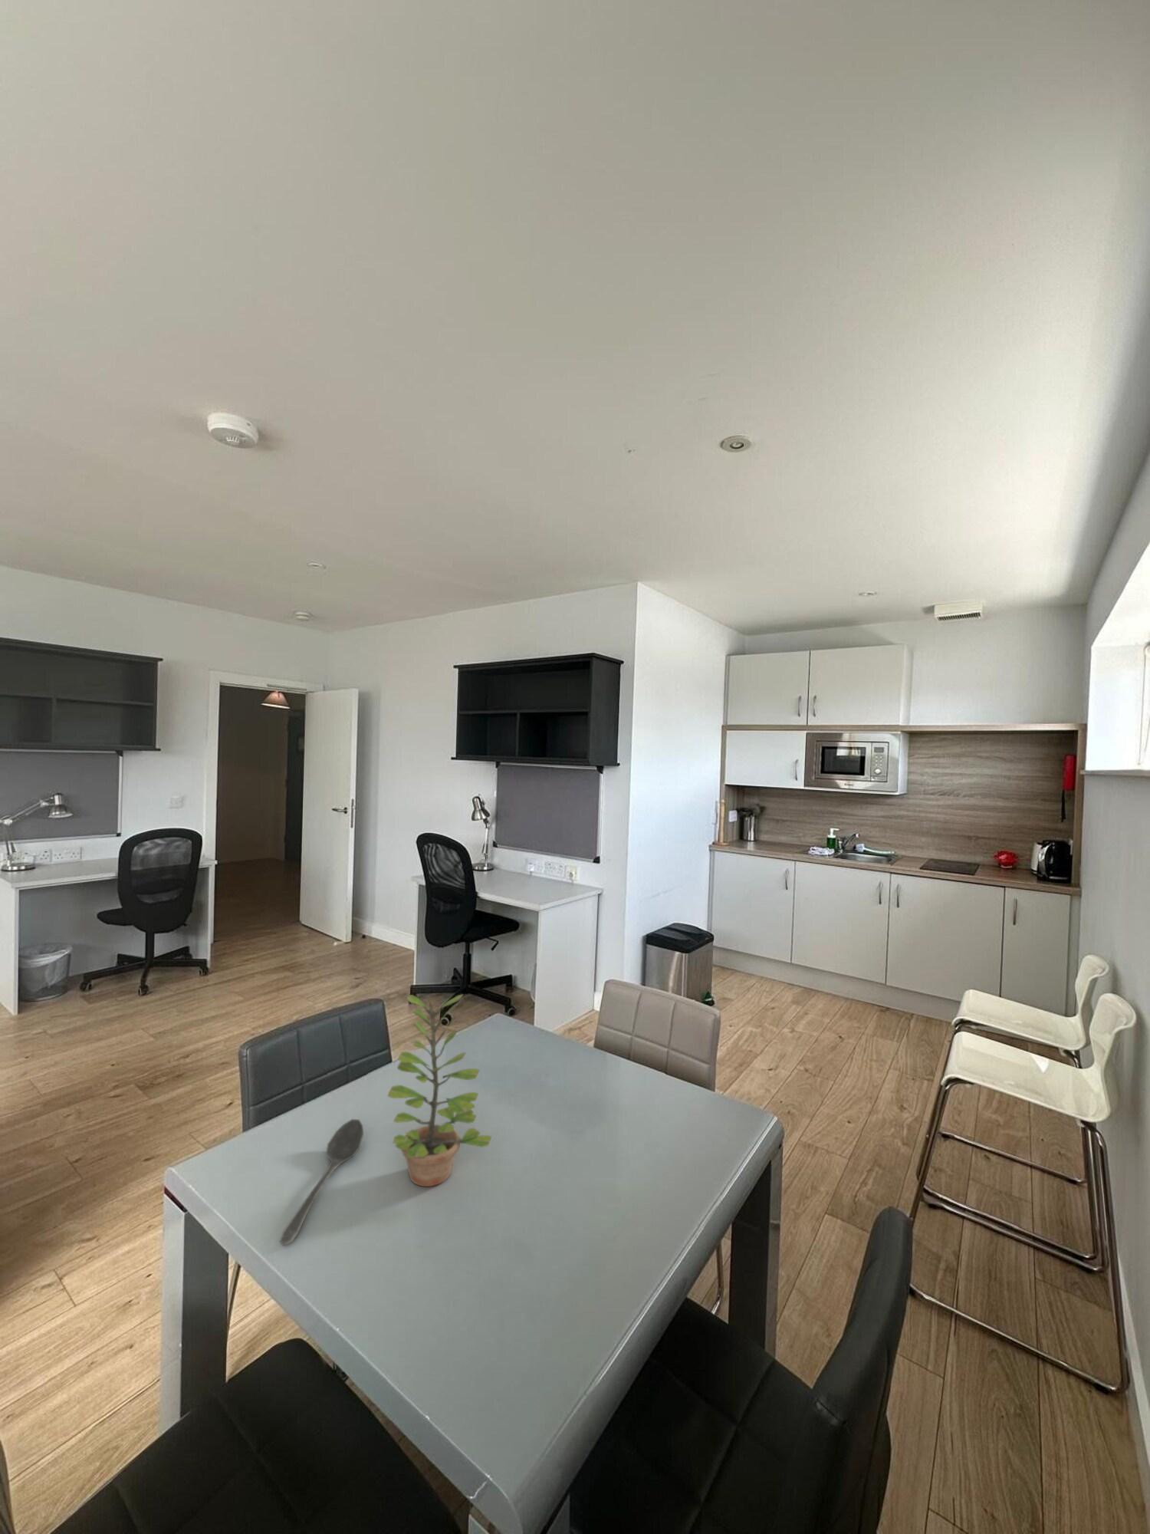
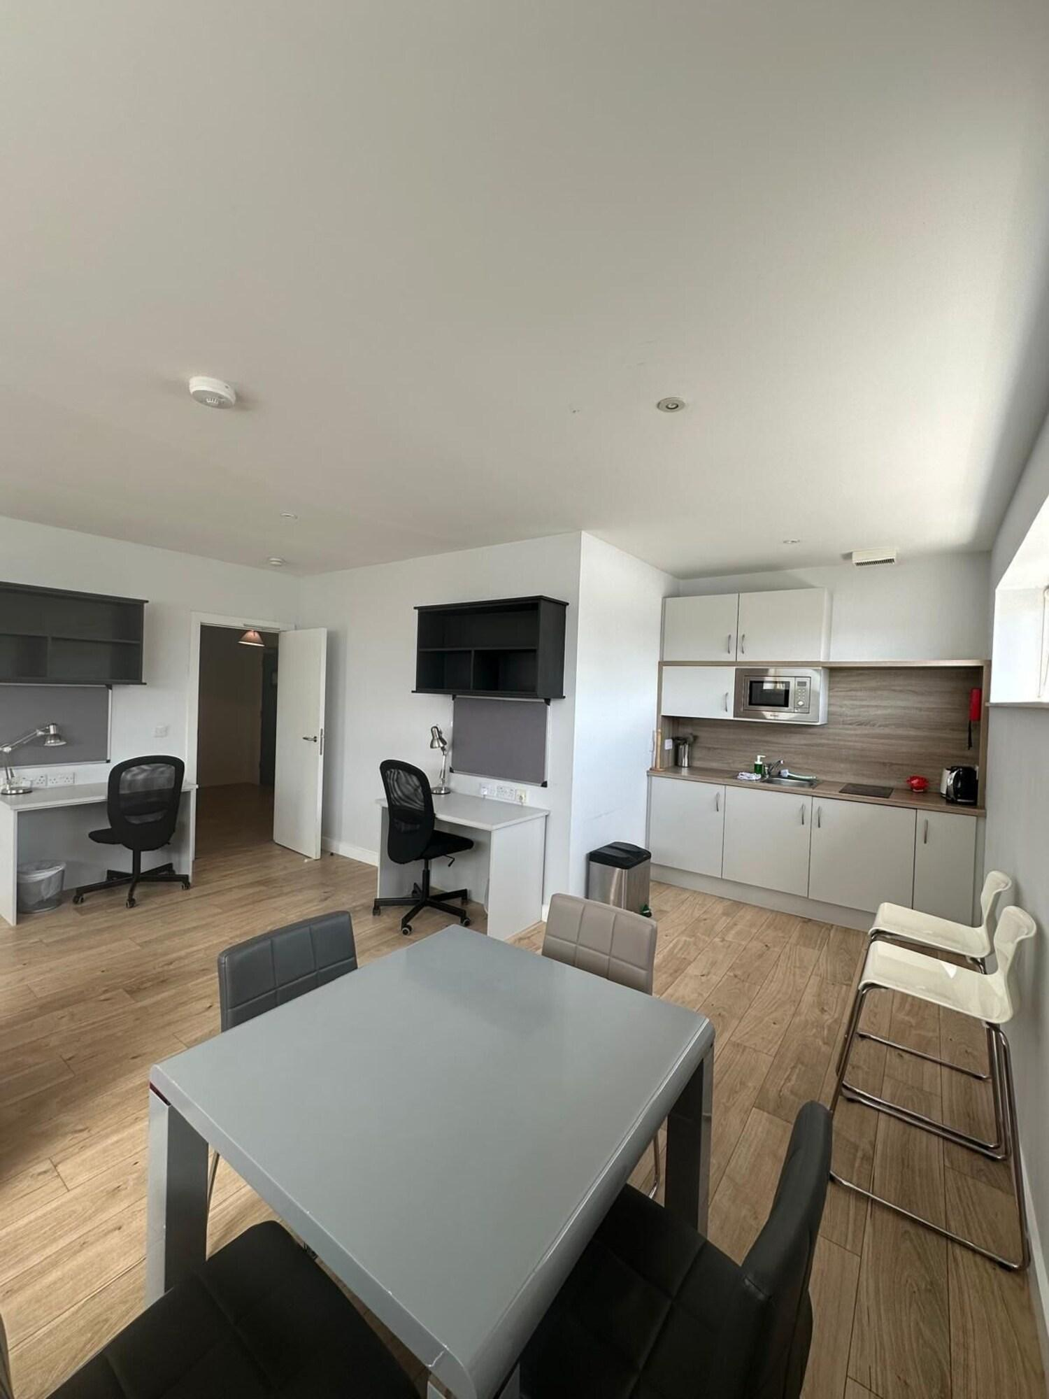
- stirrer [279,1118,364,1247]
- plant [387,993,492,1187]
